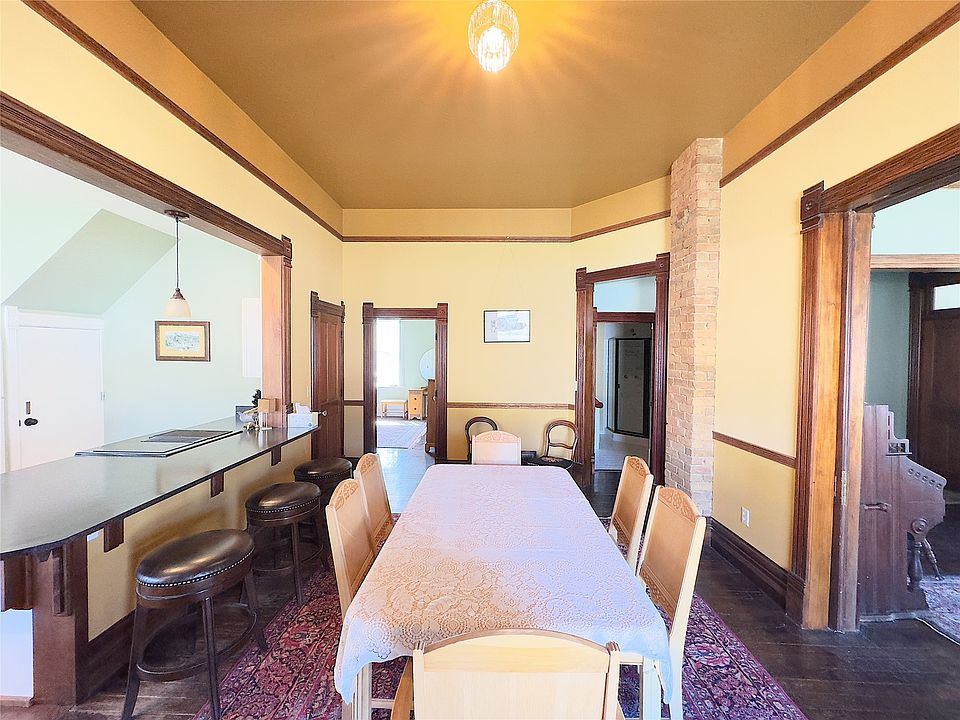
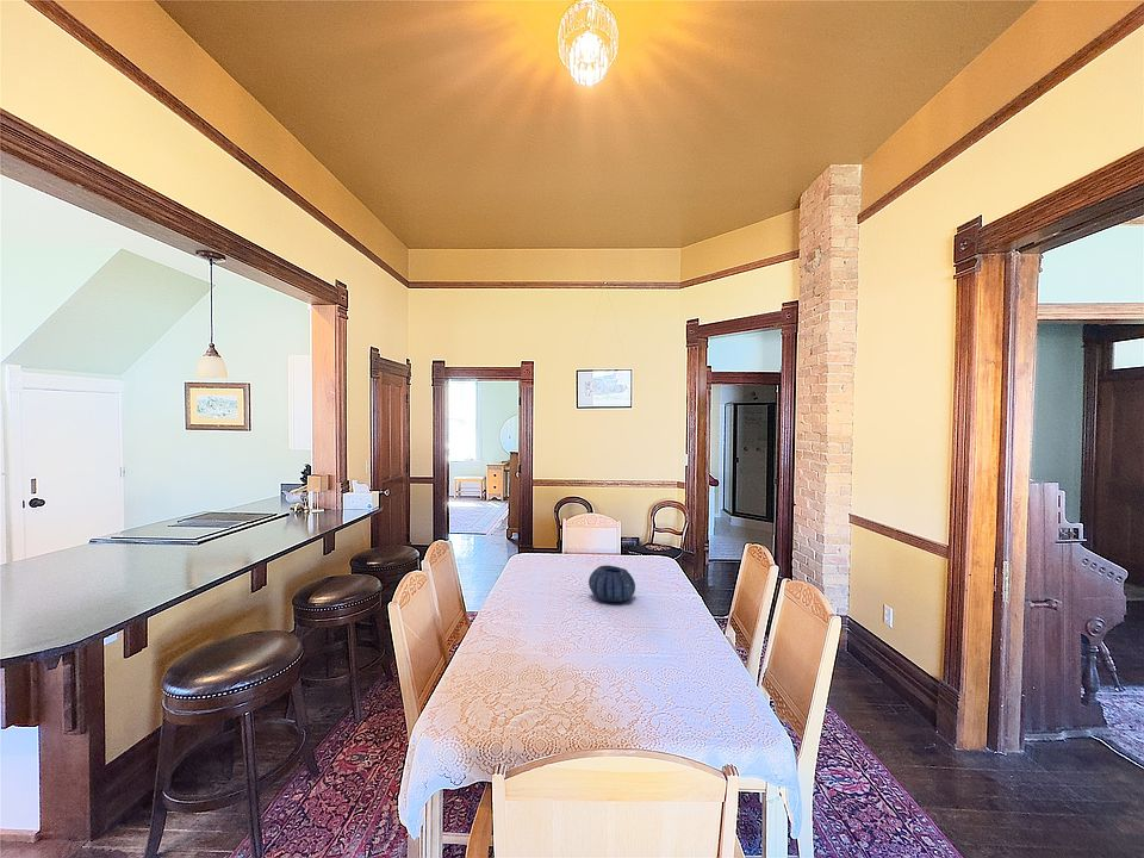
+ decorative bowl [587,564,636,603]
